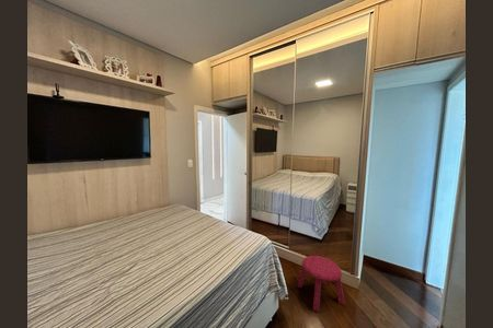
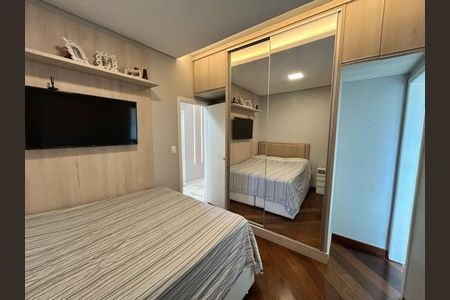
- stool [296,255,345,313]
